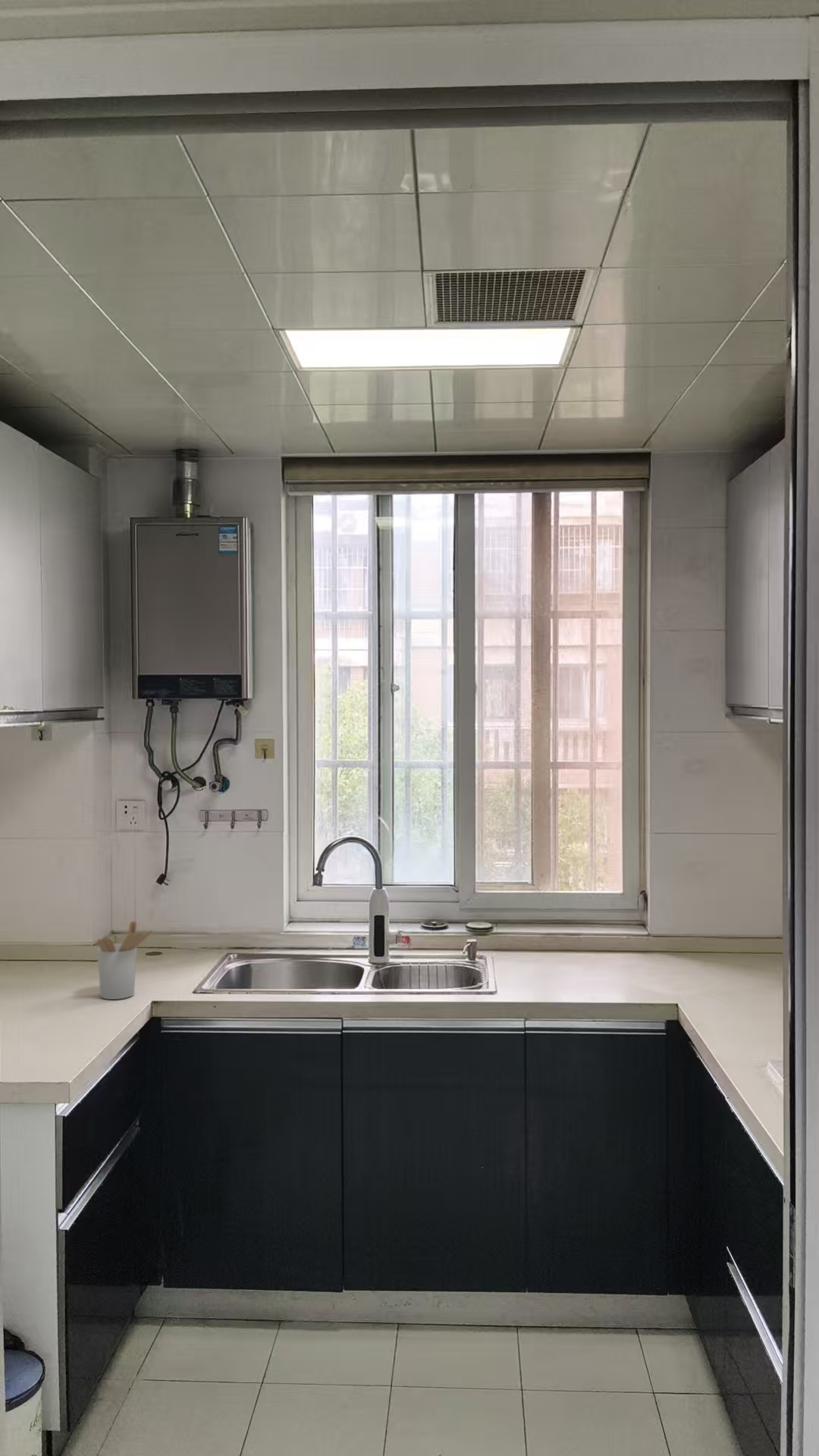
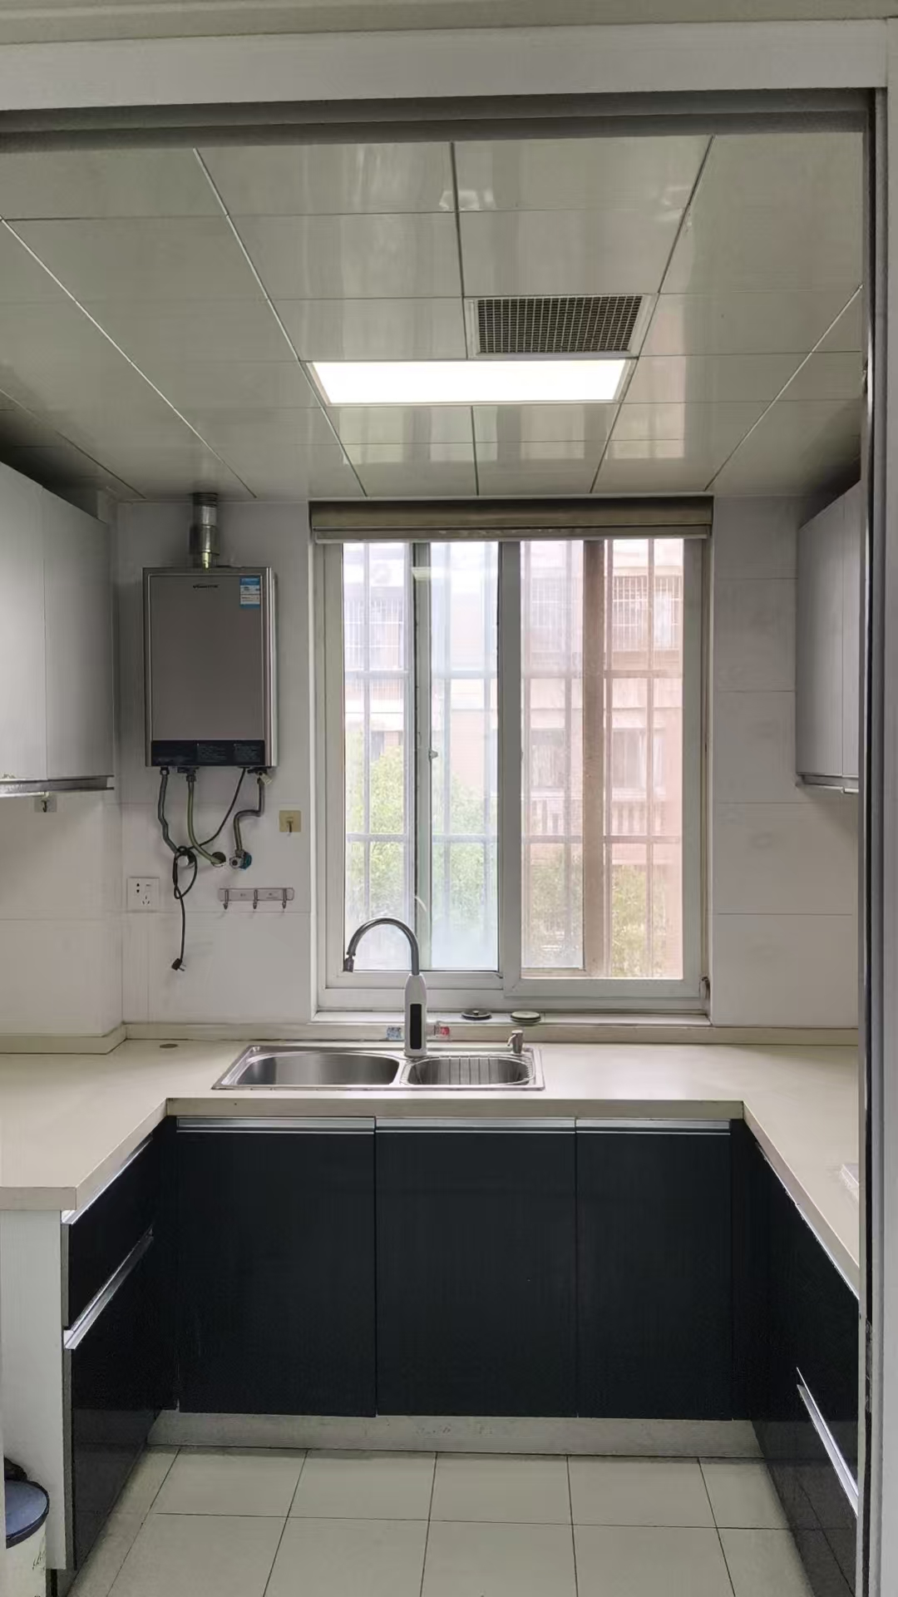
- utensil holder [96,920,153,1000]
